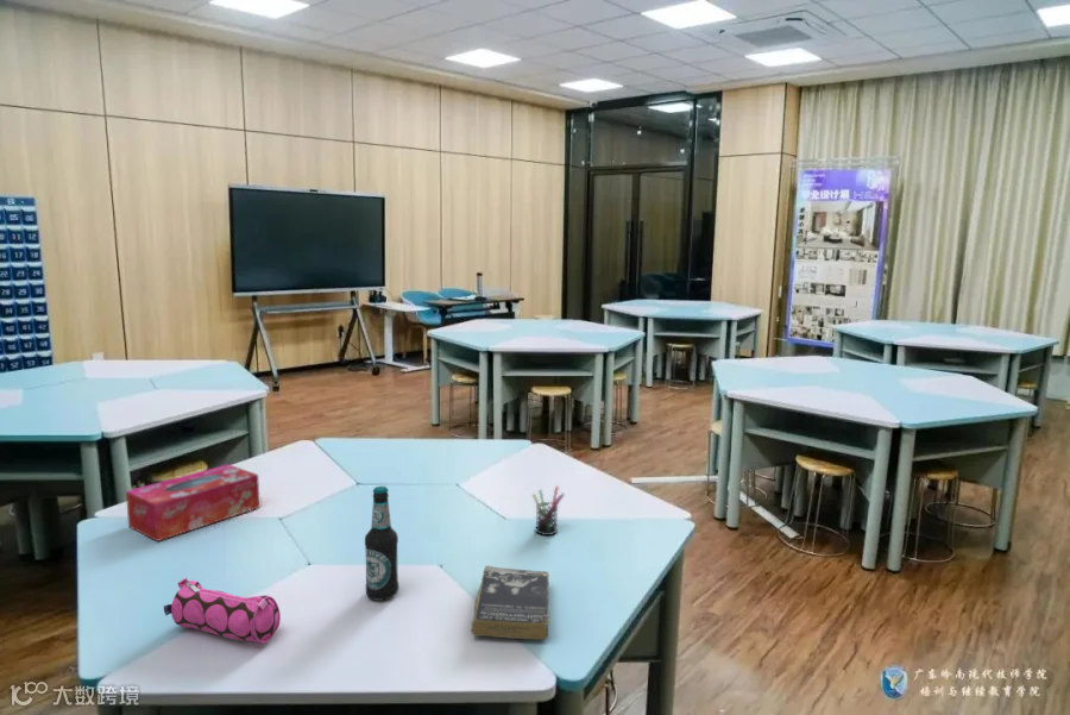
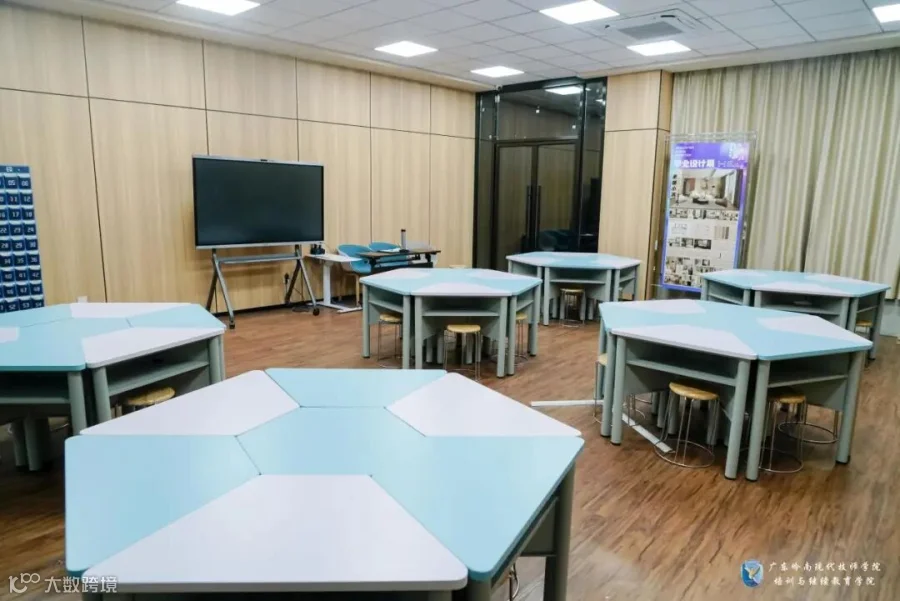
- book [470,565,550,641]
- pen holder [531,485,566,537]
- pencil case [163,577,282,645]
- bottle [364,485,399,602]
- tissue box [125,463,260,542]
